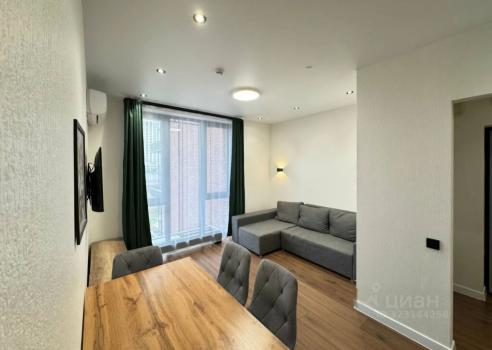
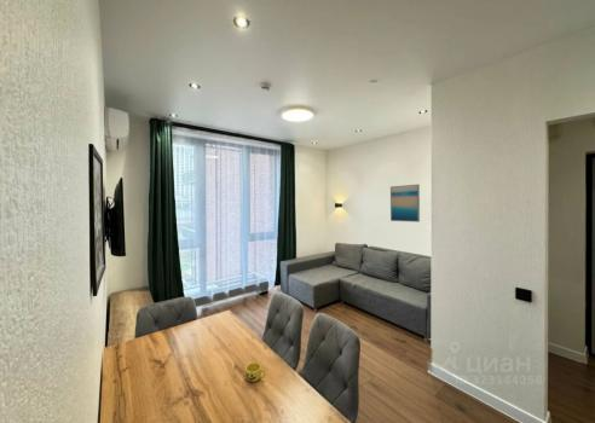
+ cup [244,361,266,383]
+ wall art [389,184,421,224]
